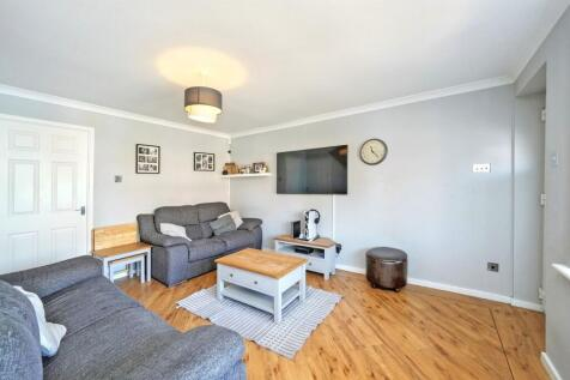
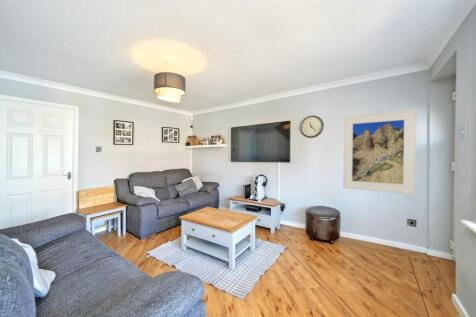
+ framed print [342,109,417,195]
